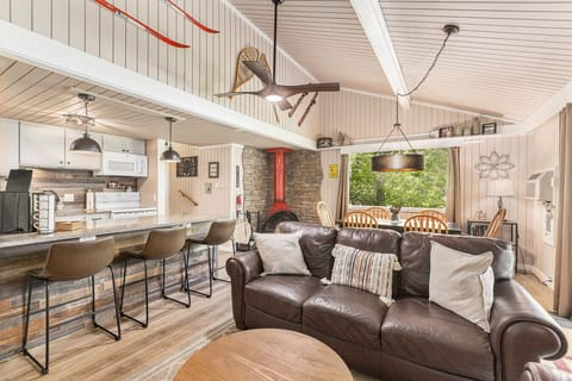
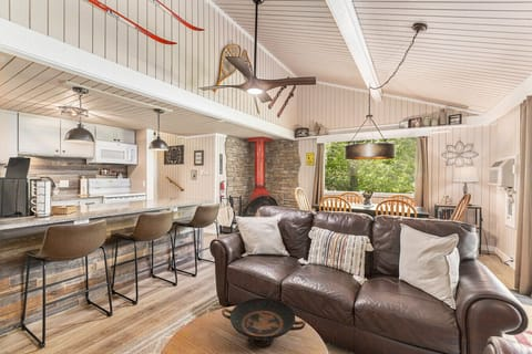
+ decorative bowl [221,296,307,346]
